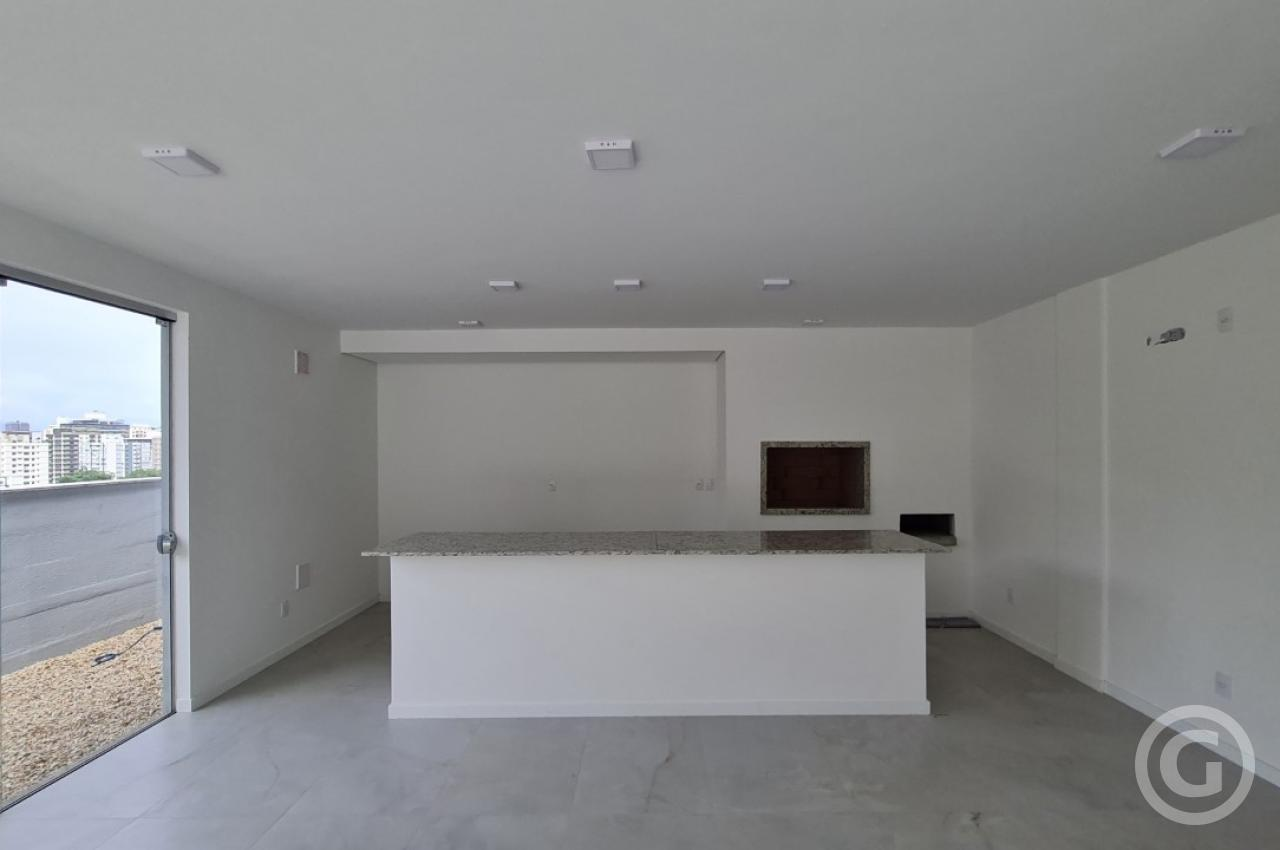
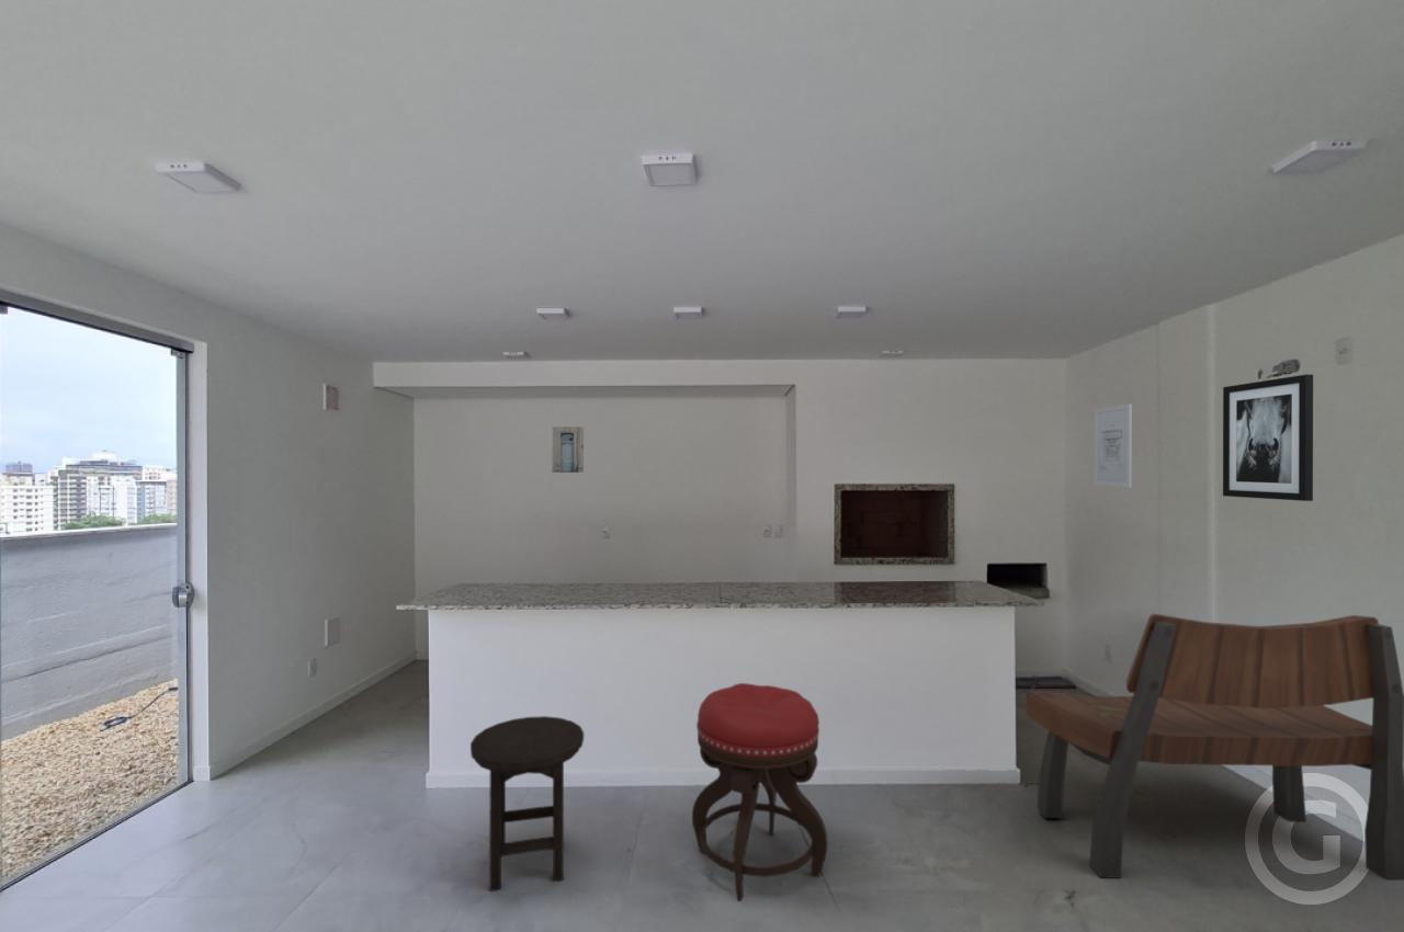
+ stool [469,715,585,893]
+ wall art [1222,374,1314,502]
+ stool [691,682,829,902]
+ bench [1024,613,1404,882]
+ wall art [1092,402,1133,489]
+ wall art [552,425,585,474]
